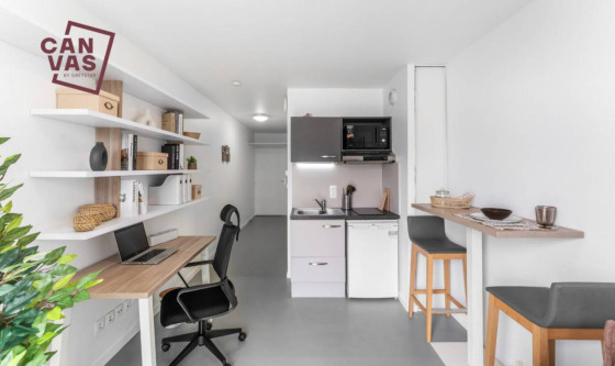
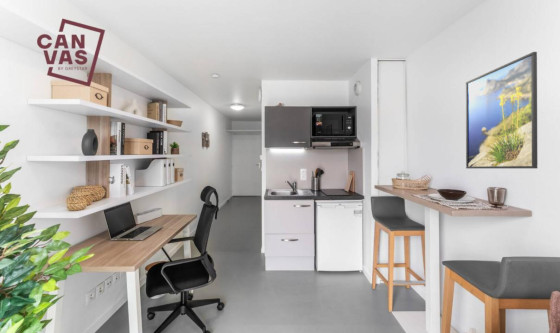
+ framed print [465,51,538,169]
